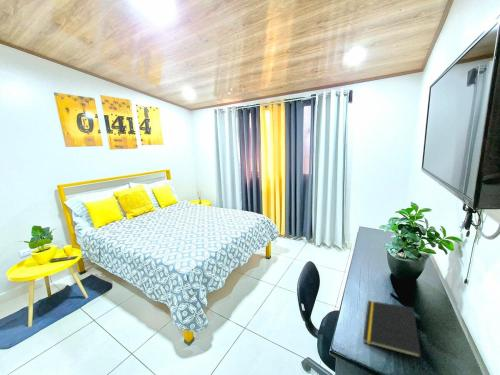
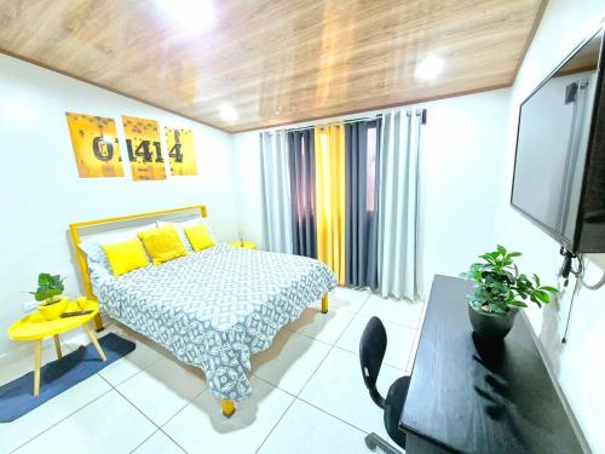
- notepad [362,300,422,359]
